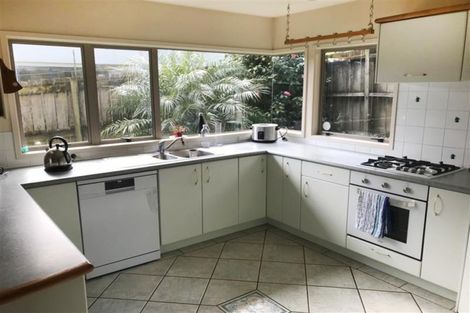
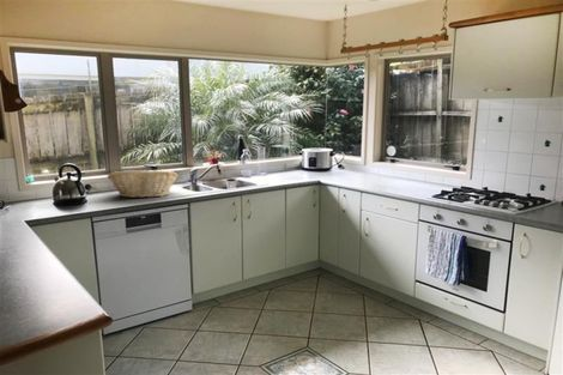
+ fruit basket [107,169,178,199]
